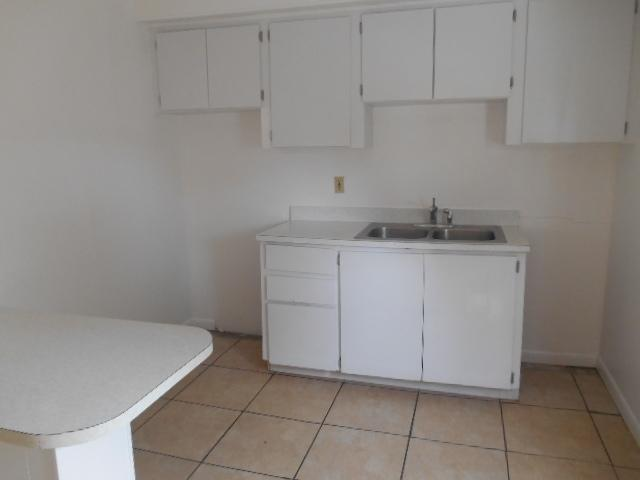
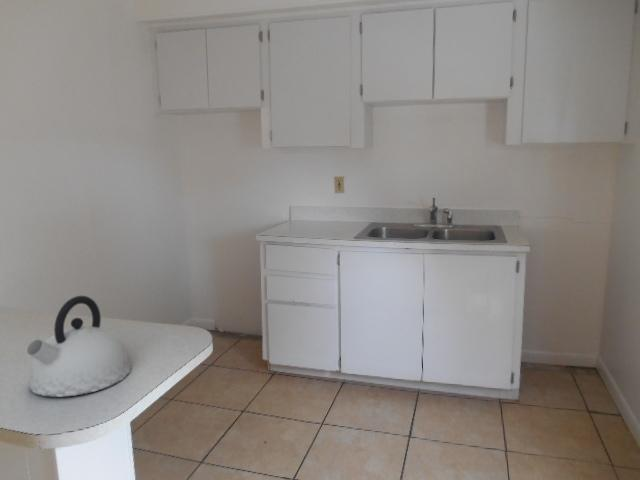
+ kettle [26,295,132,398]
